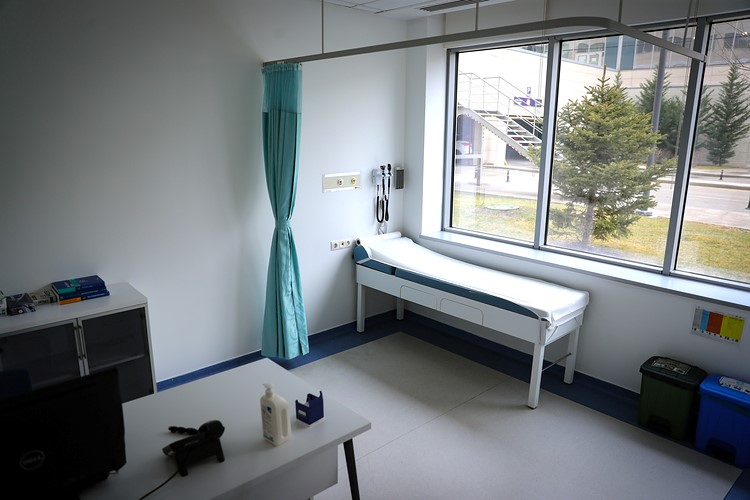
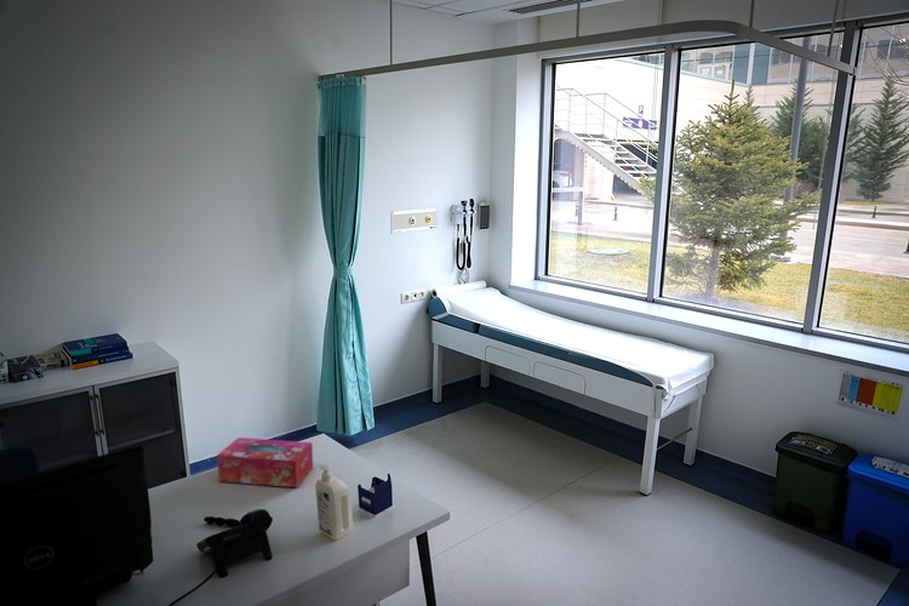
+ tissue box [216,436,314,488]
